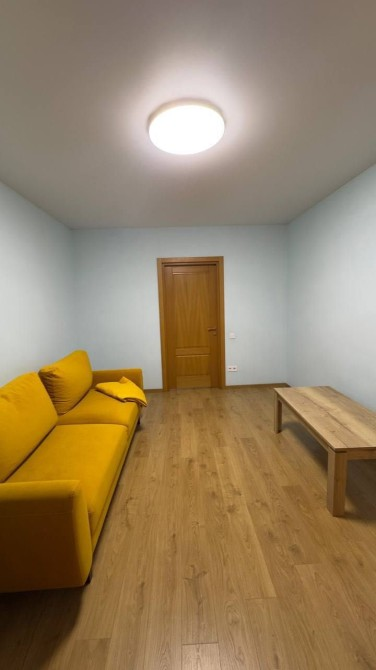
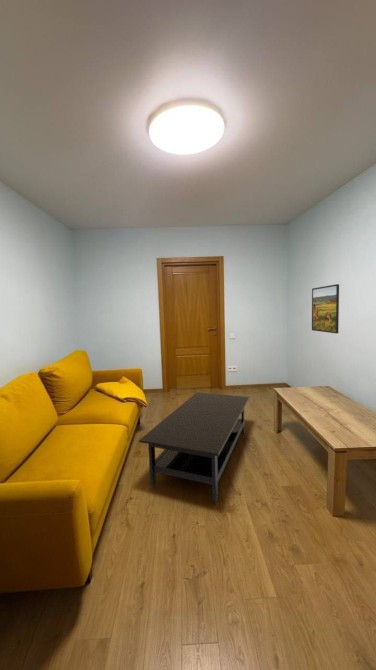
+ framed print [311,283,340,335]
+ coffee table [138,391,250,503]
